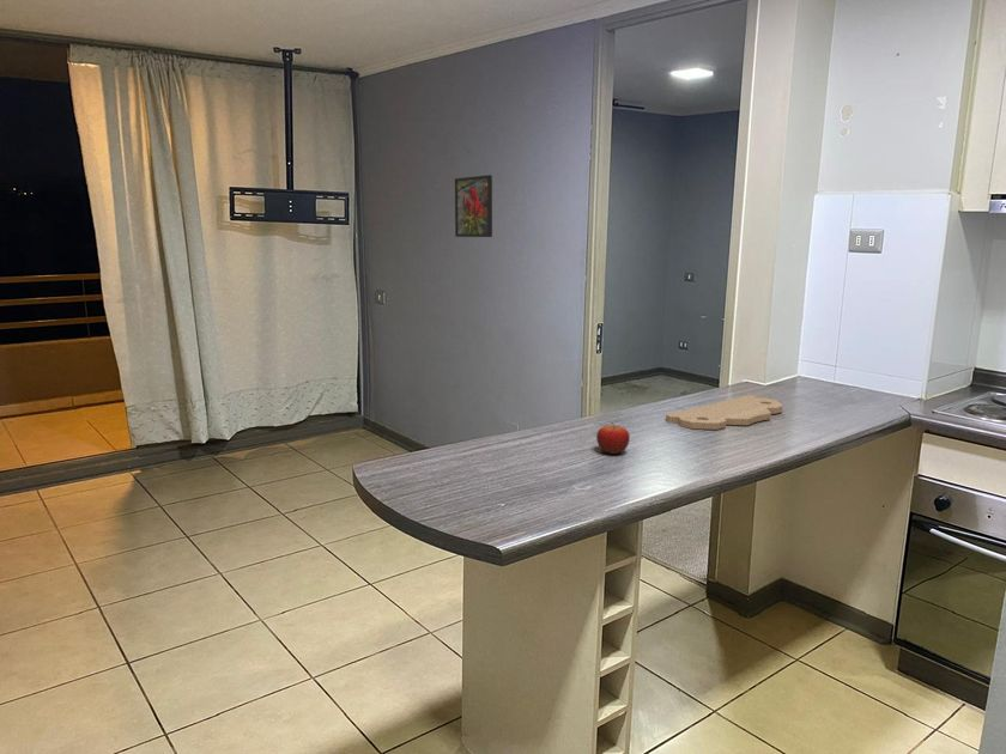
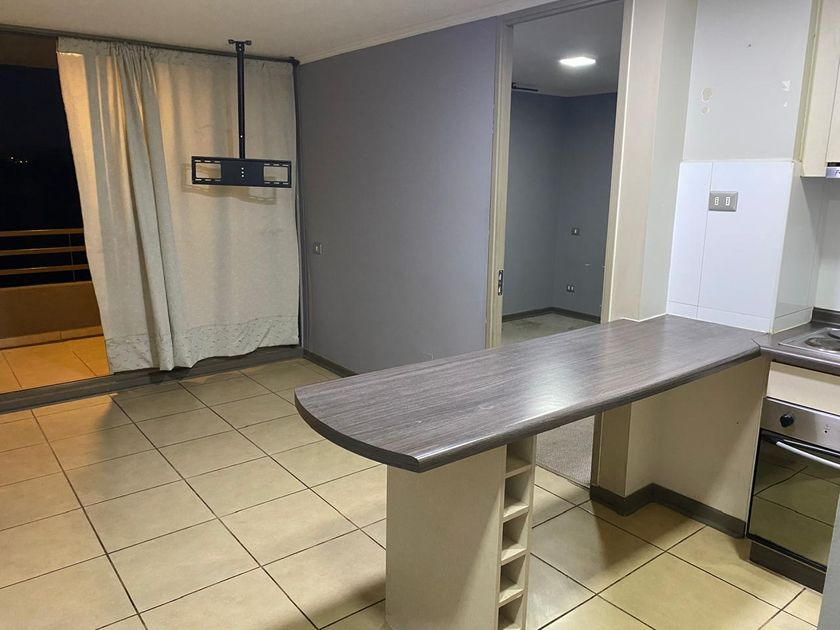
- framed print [454,174,493,238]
- cutting board [665,394,784,431]
- fruit [595,420,631,455]
